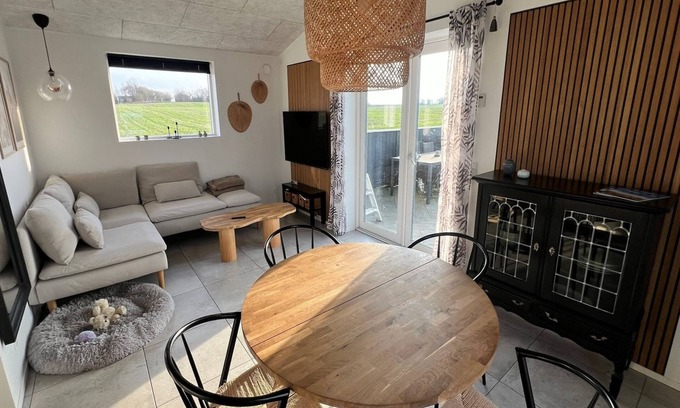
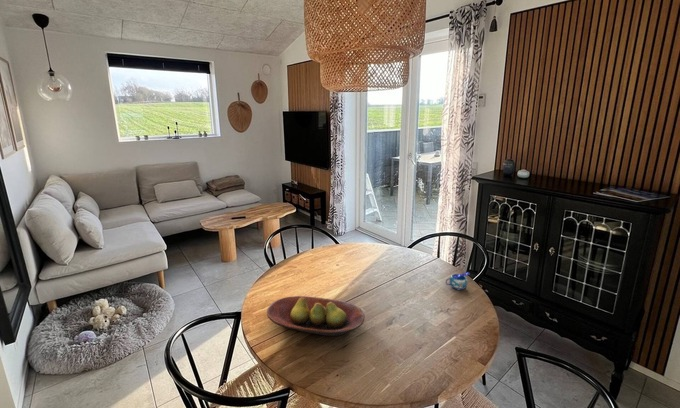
+ fruit bowl [266,295,366,337]
+ mug [445,271,470,291]
